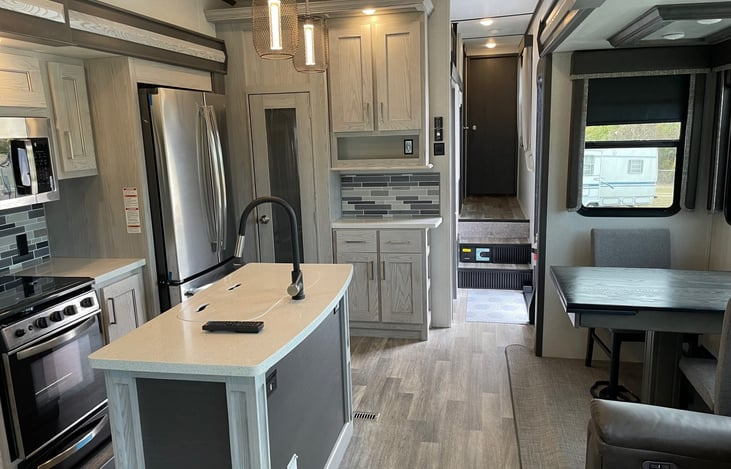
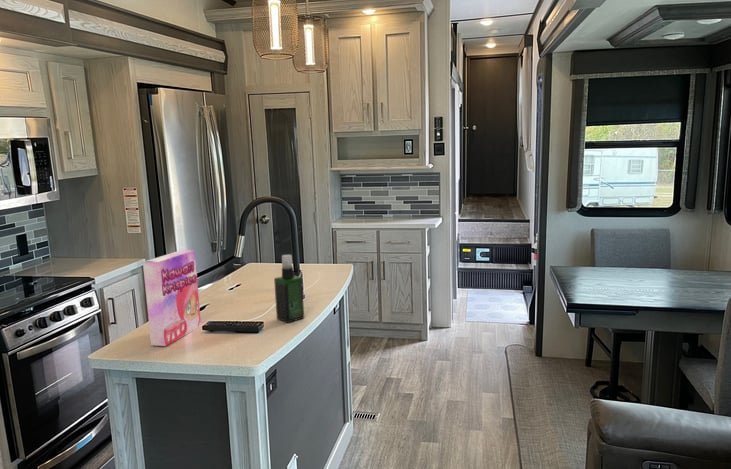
+ spray bottle [273,254,305,324]
+ cereal box [142,249,202,347]
